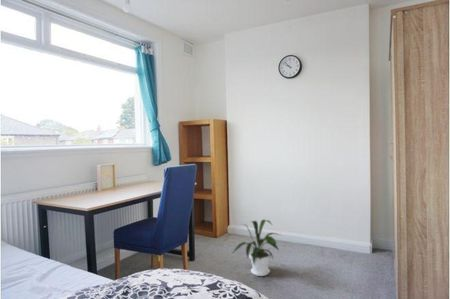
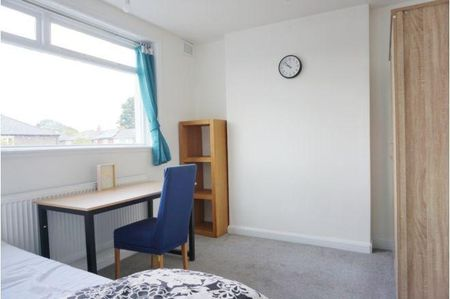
- house plant [230,218,281,277]
